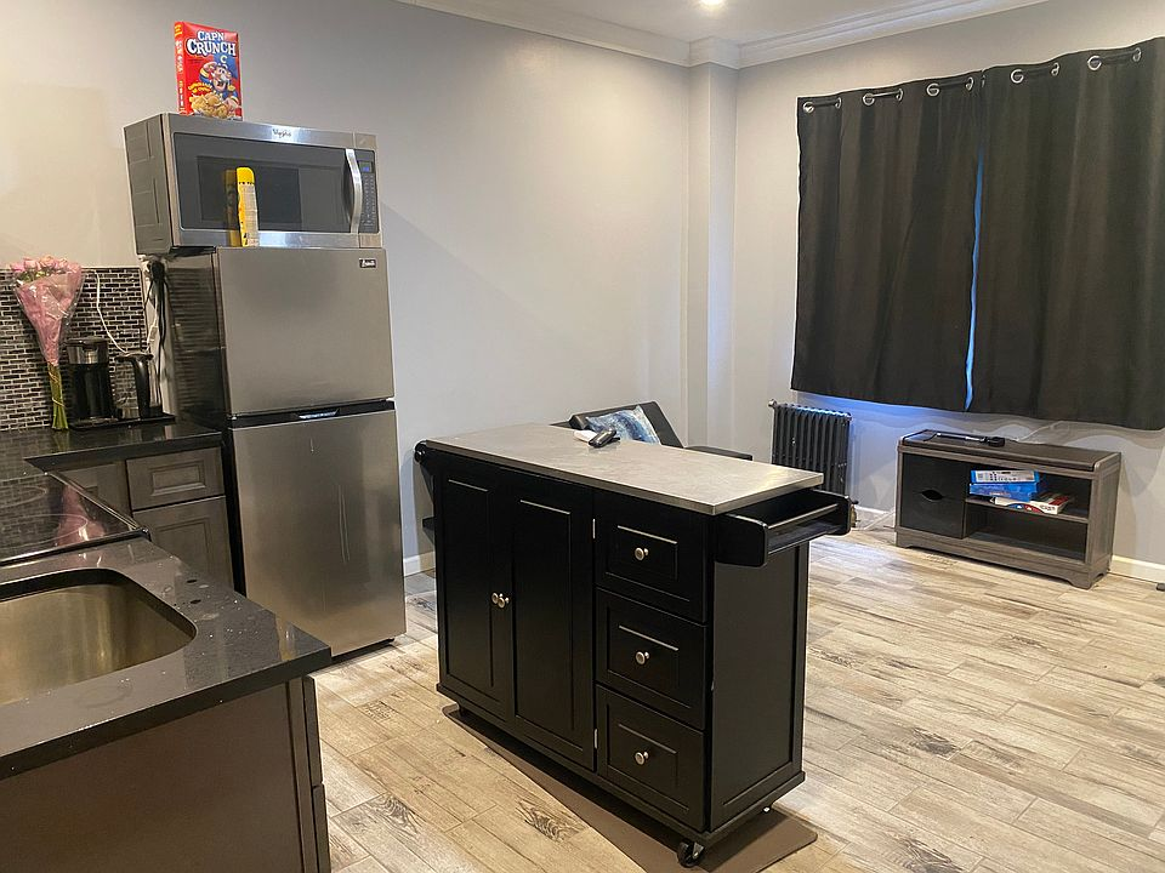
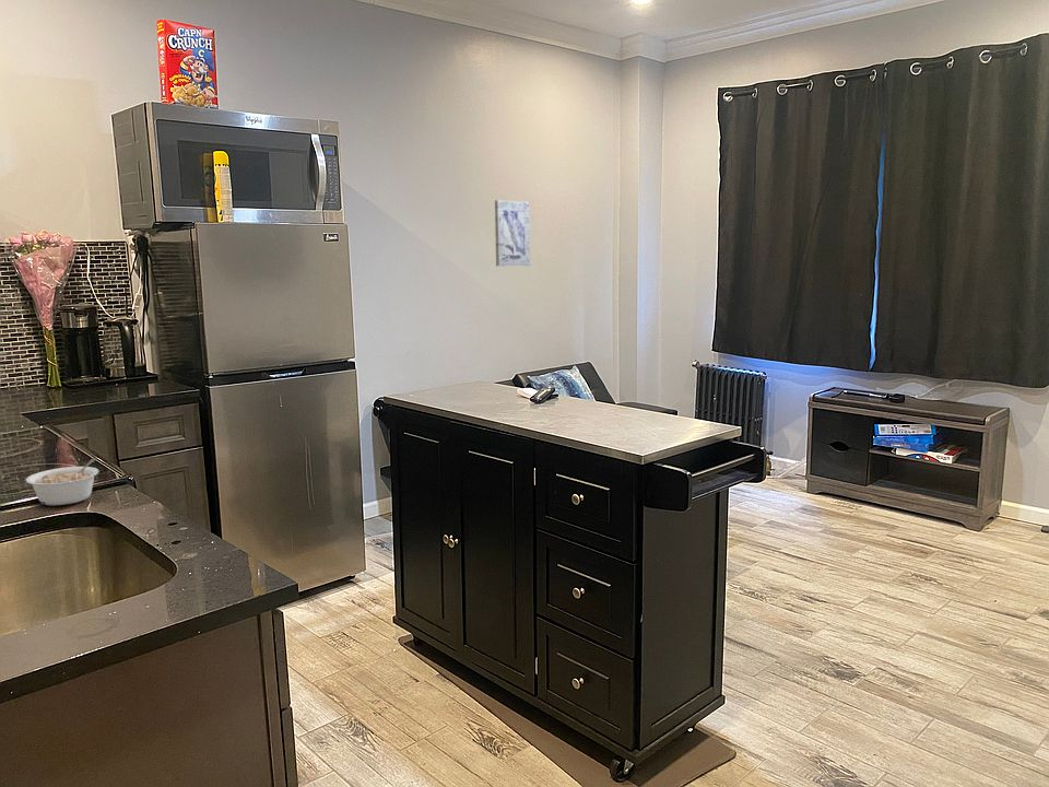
+ wall art [494,199,531,267]
+ legume [25,457,101,506]
